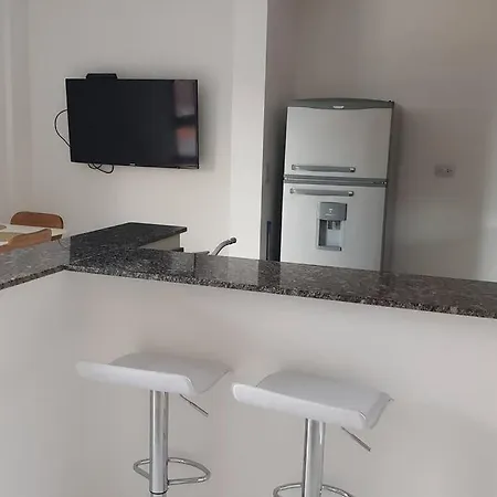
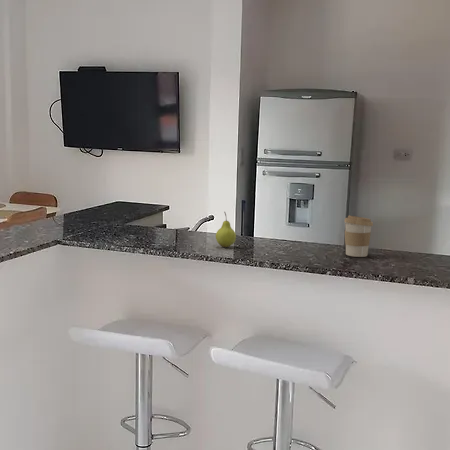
+ coffee cup [343,215,374,258]
+ fruit [215,211,237,248]
